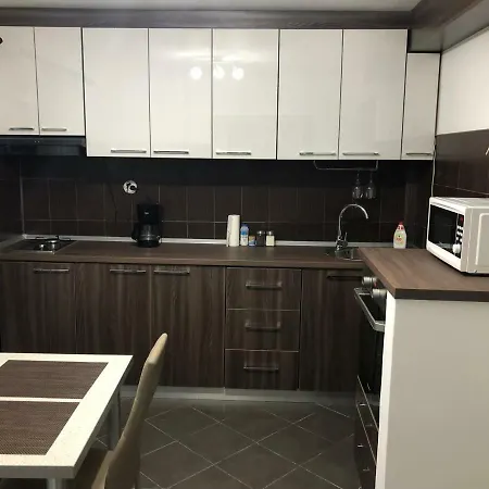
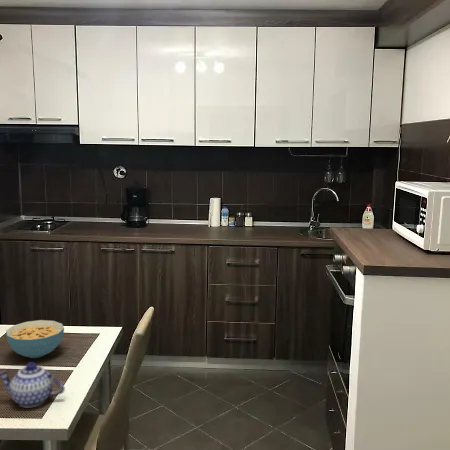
+ cereal bowl [5,319,65,359]
+ teapot [0,361,66,408]
